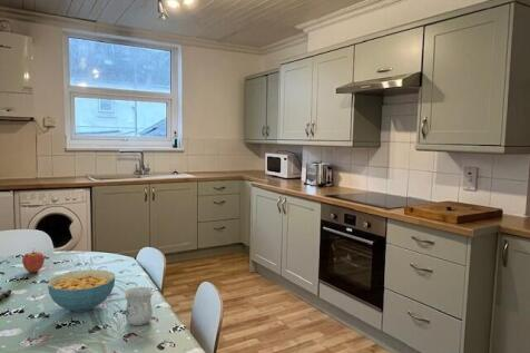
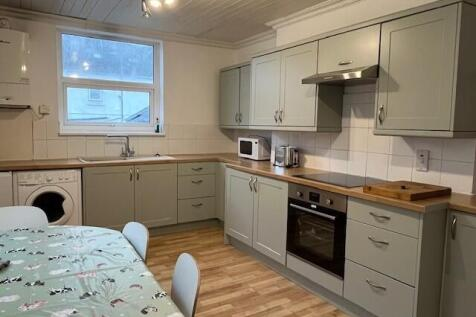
- fruit [21,247,46,274]
- mug [122,286,155,326]
- cereal bowl [47,268,116,313]
